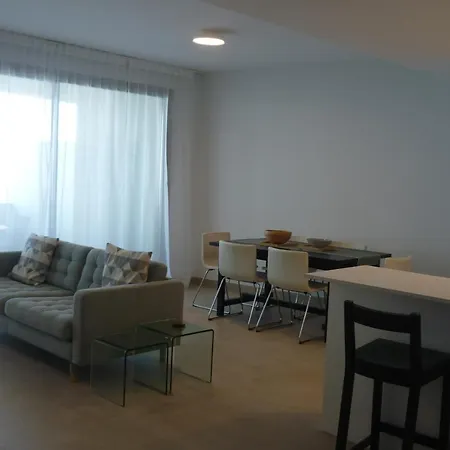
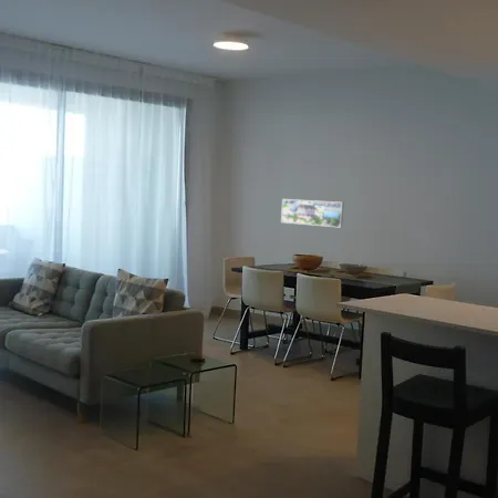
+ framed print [280,198,344,229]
